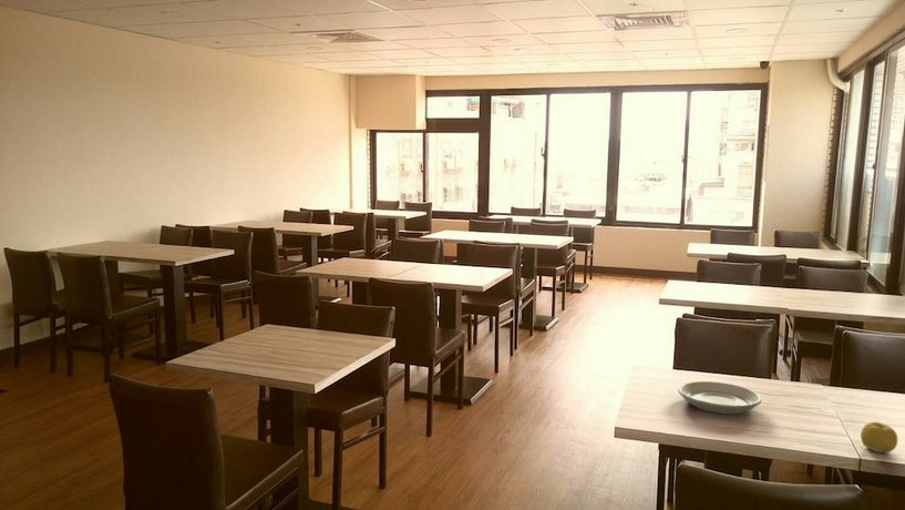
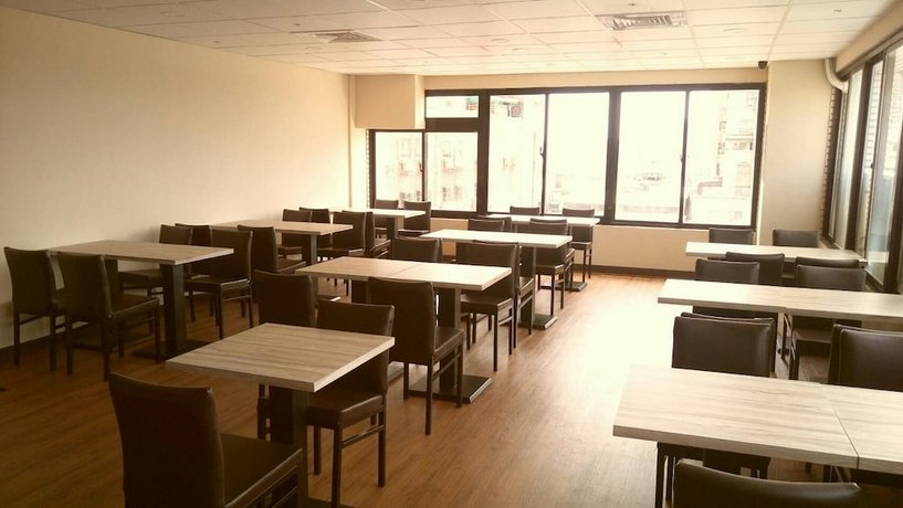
- plate [677,380,763,415]
- fruit [860,421,898,453]
